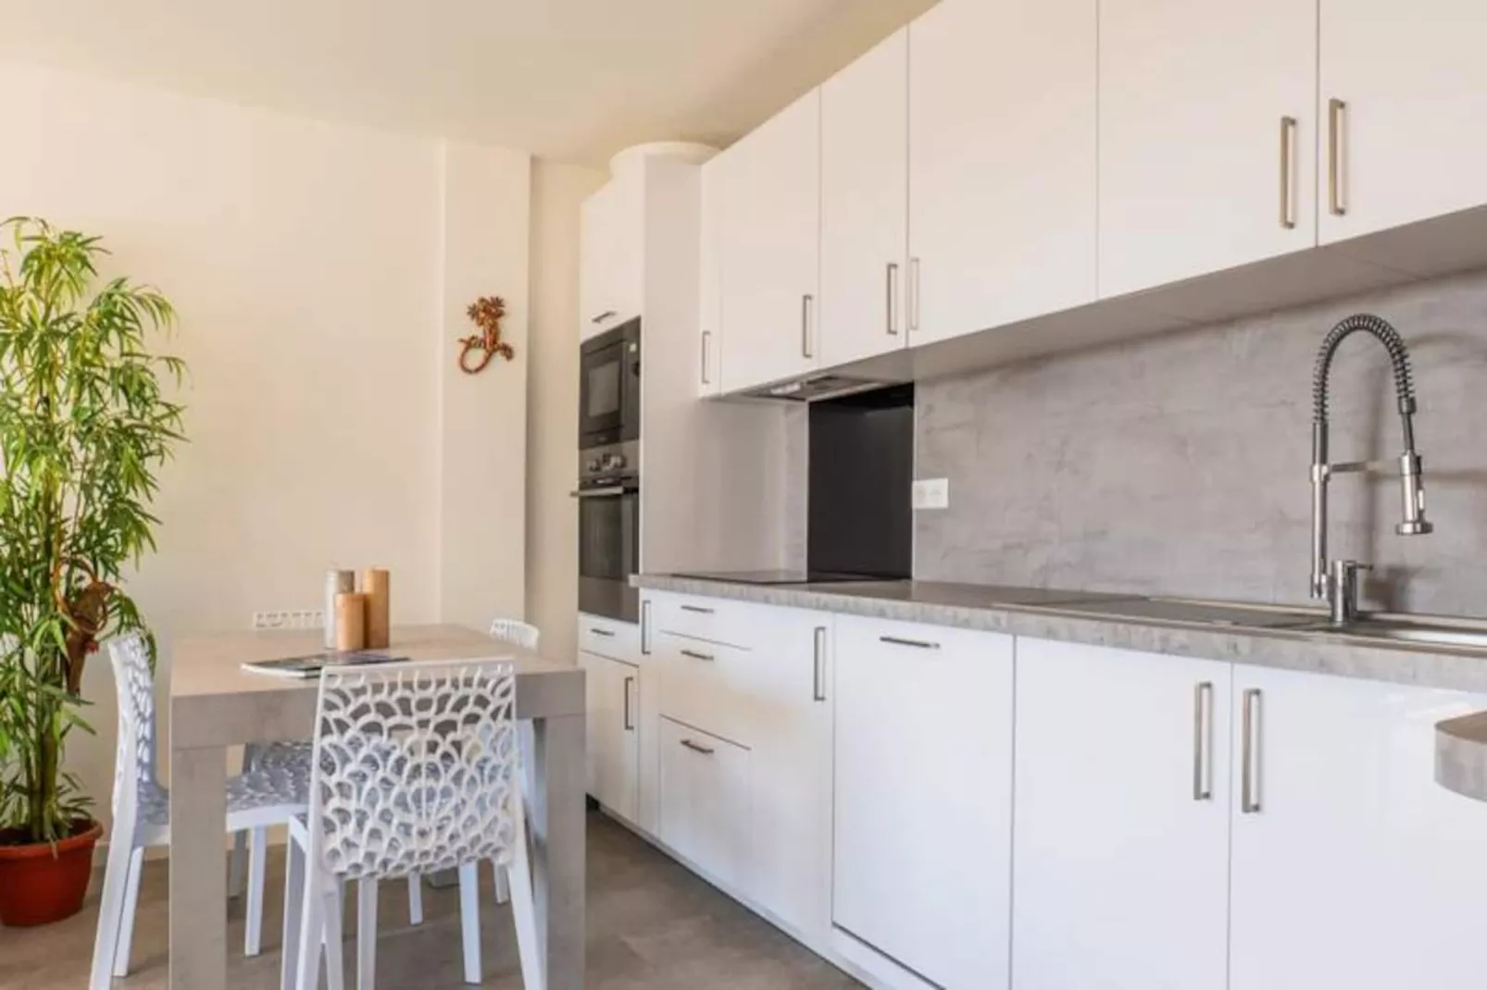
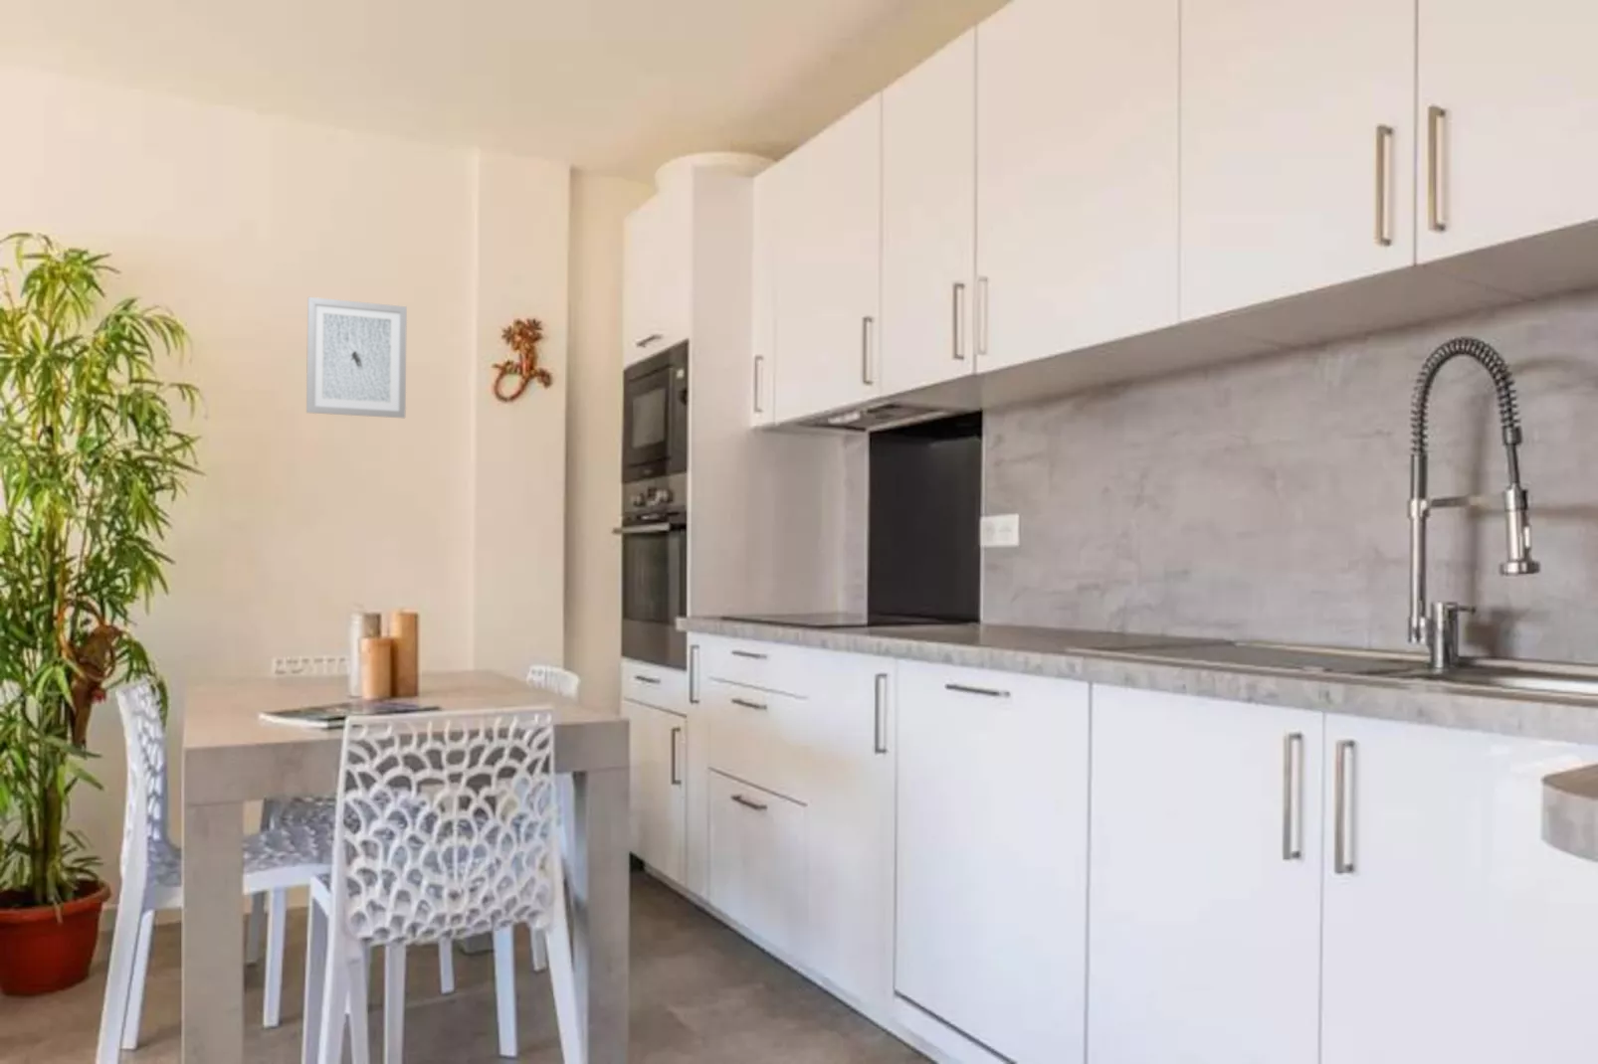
+ wall art [305,297,408,419]
